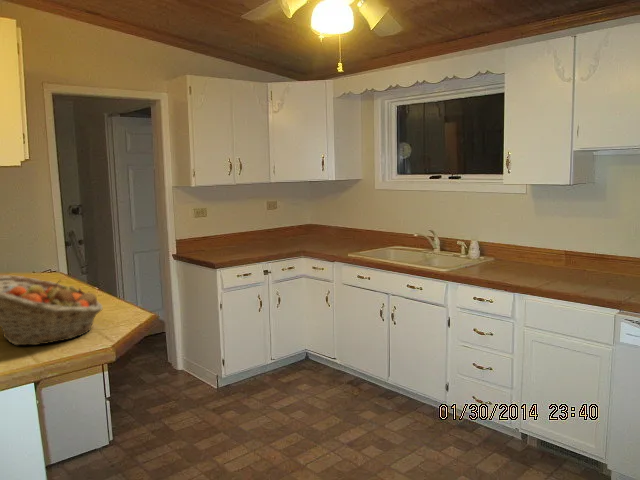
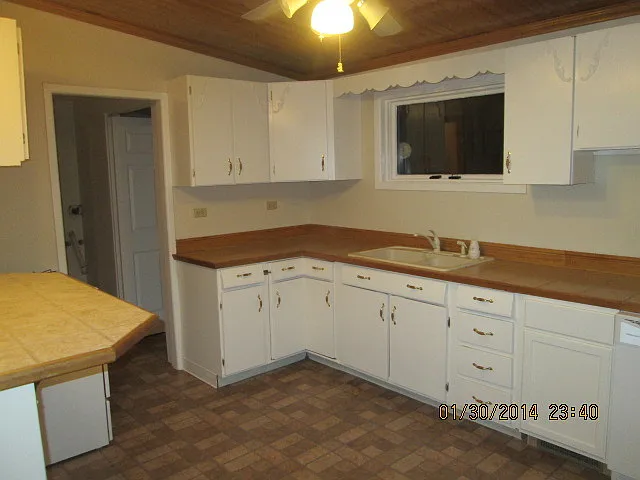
- fruit basket [0,274,104,346]
